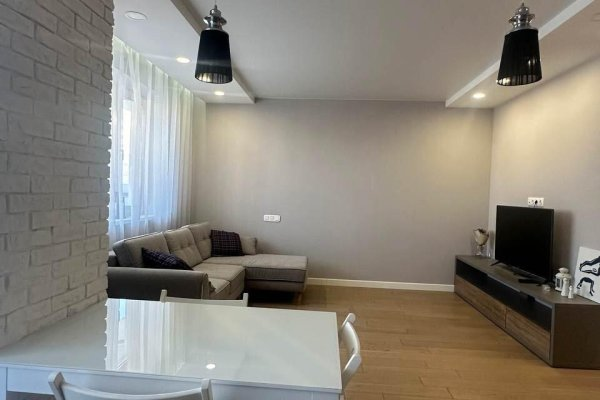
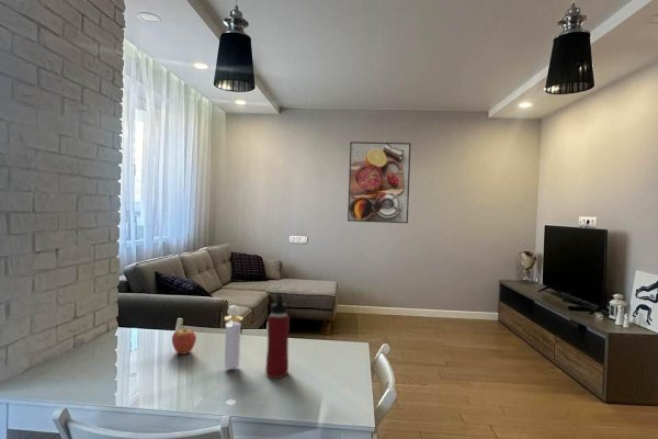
+ perfume bottle [223,304,243,370]
+ water bottle [264,291,291,380]
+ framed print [347,140,412,224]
+ fruit [171,324,197,356]
